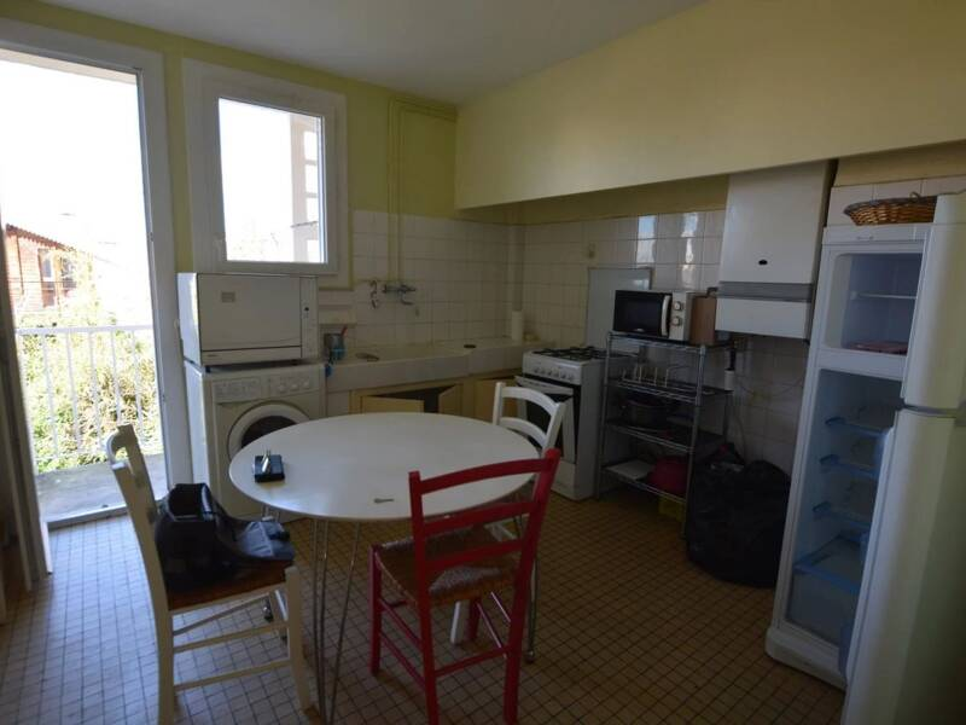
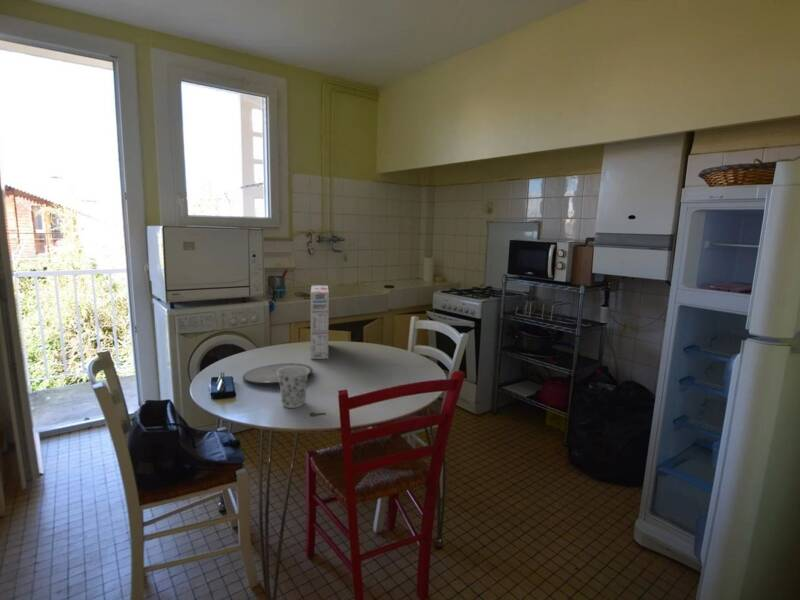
+ cereal box [310,284,330,360]
+ cup [277,366,309,409]
+ plate [242,362,314,385]
